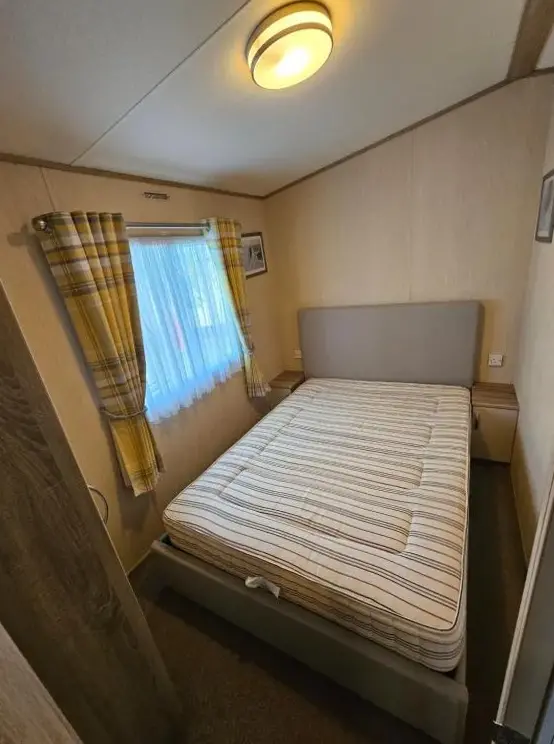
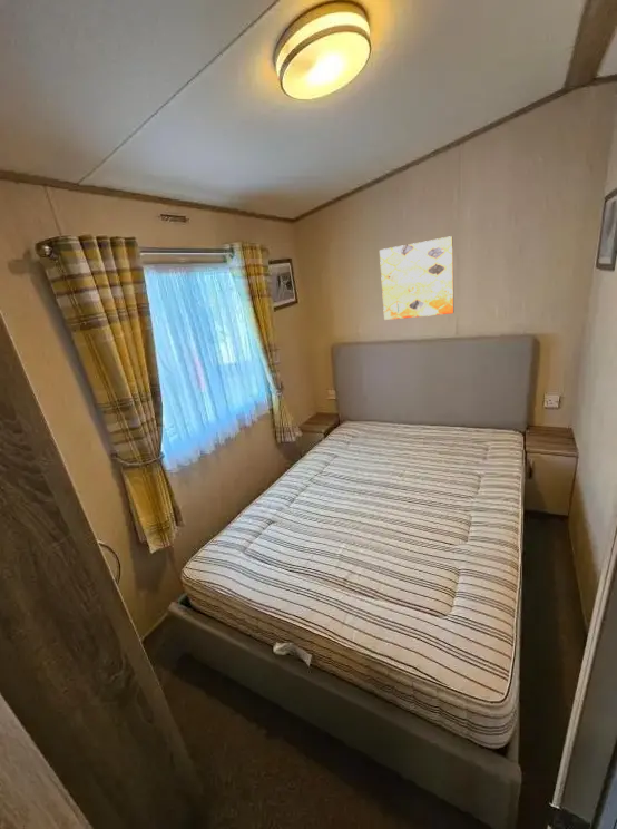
+ wall art [379,235,454,321]
